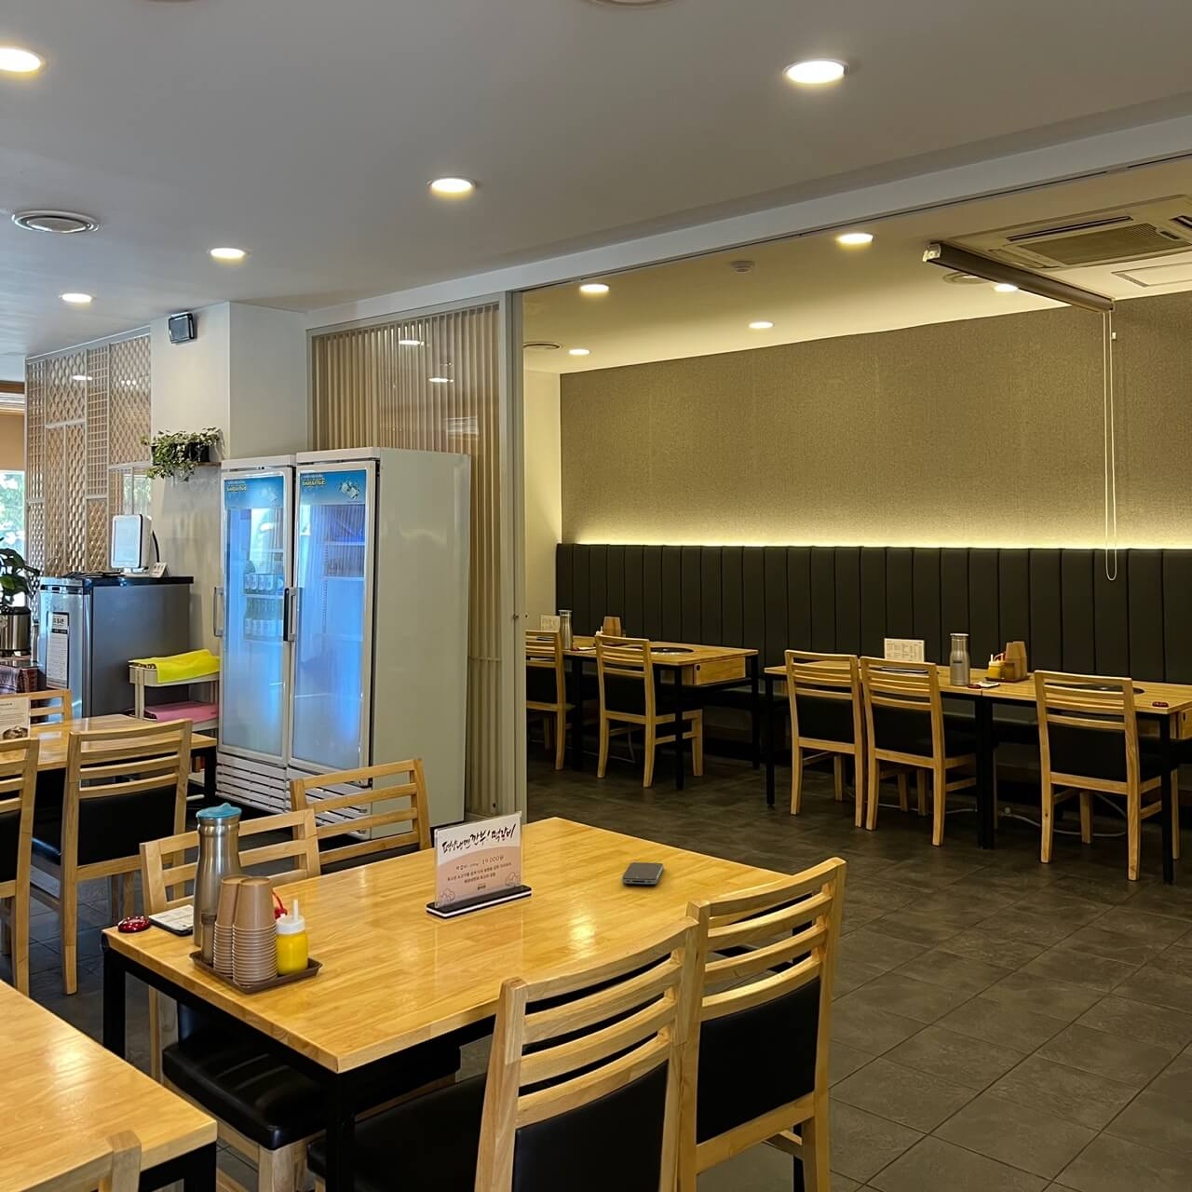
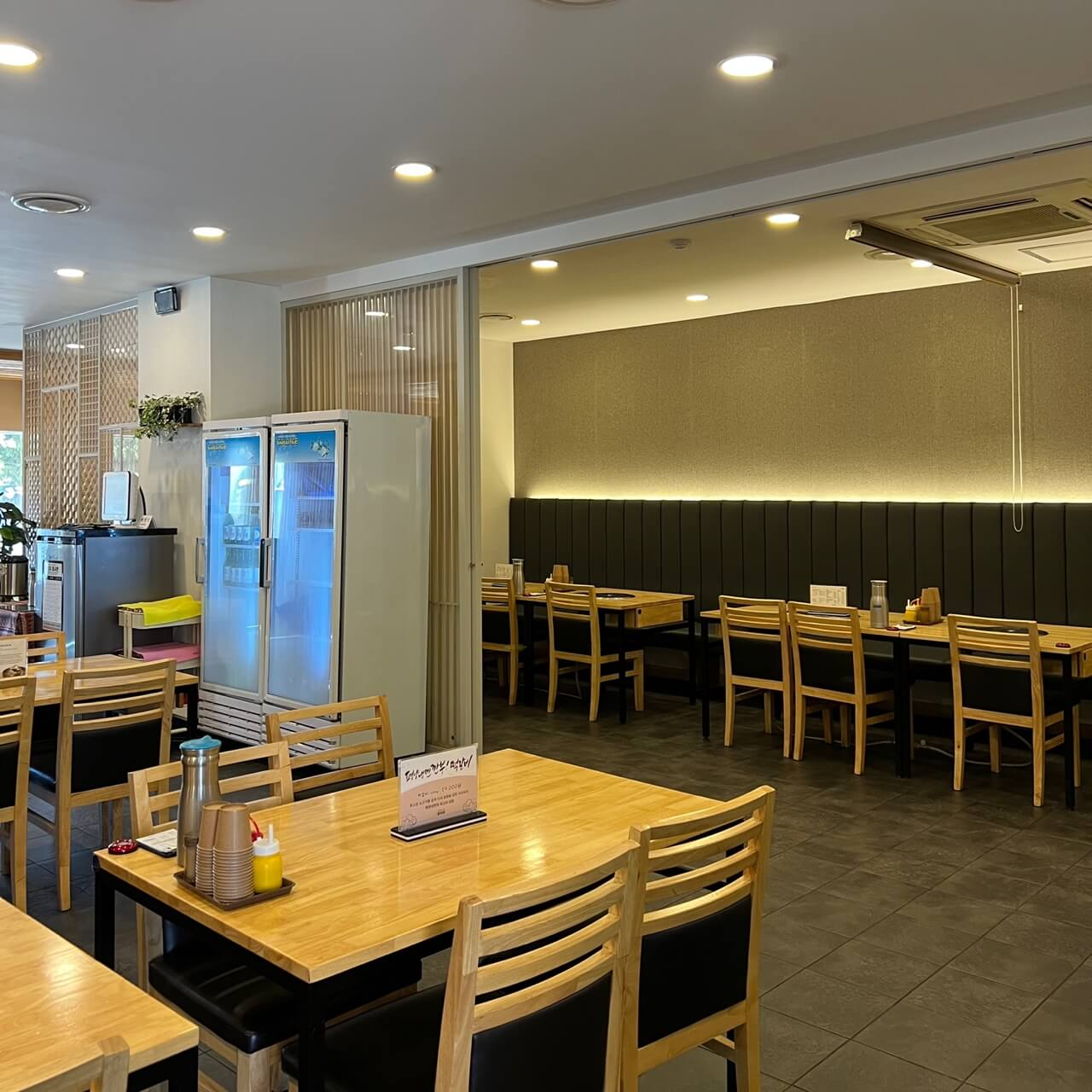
- smartphone [621,861,664,885]
